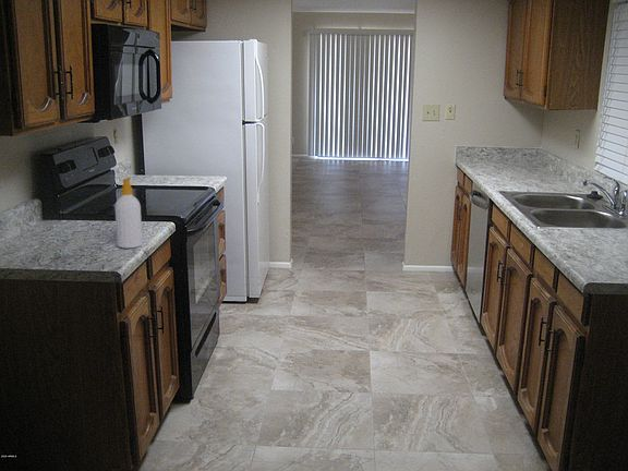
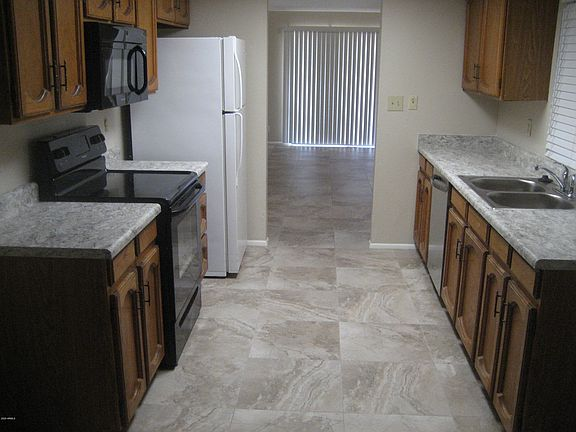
- soap bottle [114,177,143,250]
